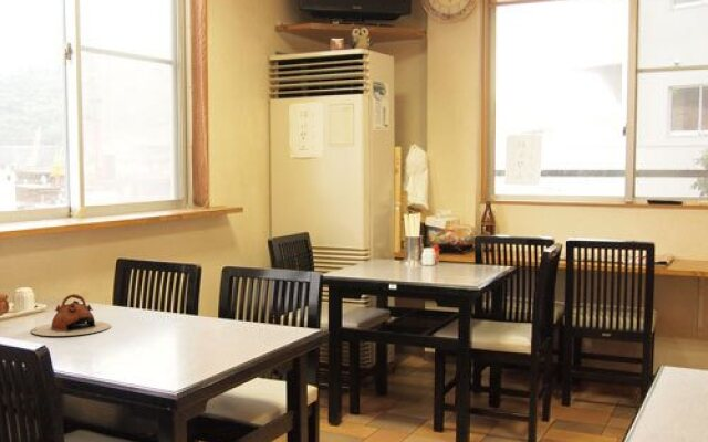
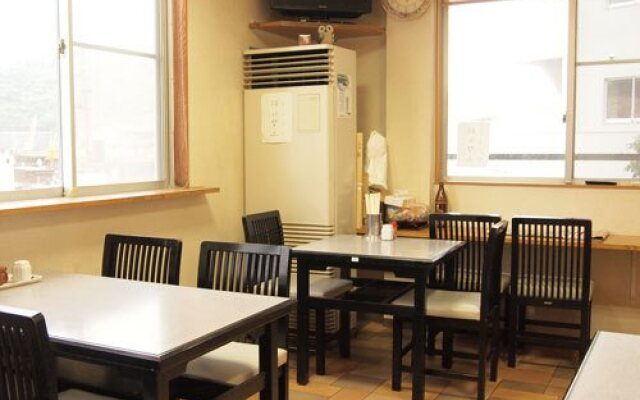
- teapot [30,293,112,337]
